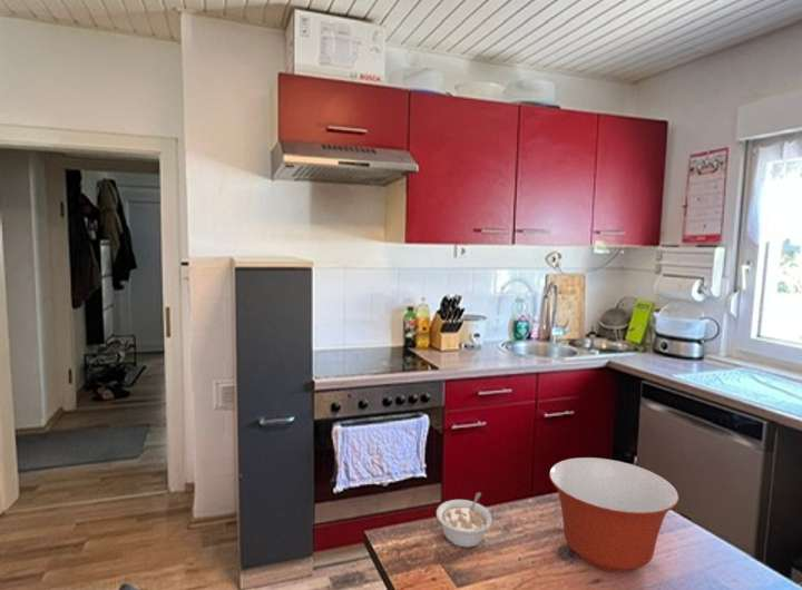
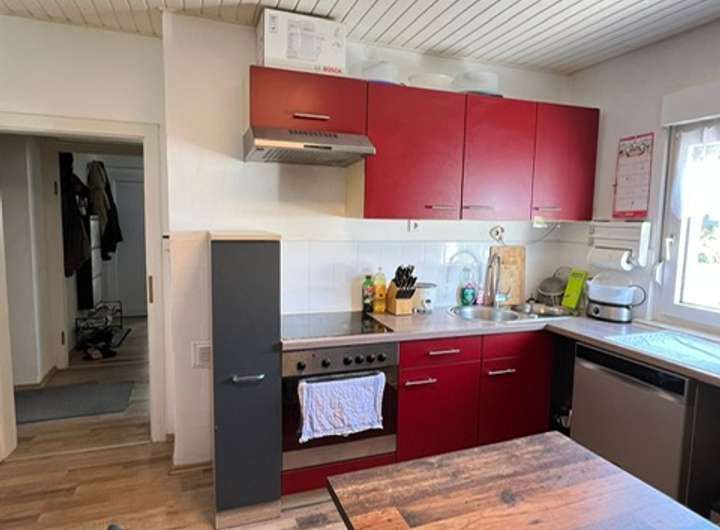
- legume [436,492,493,549]
- mixing bowl [548,456,681,573]
